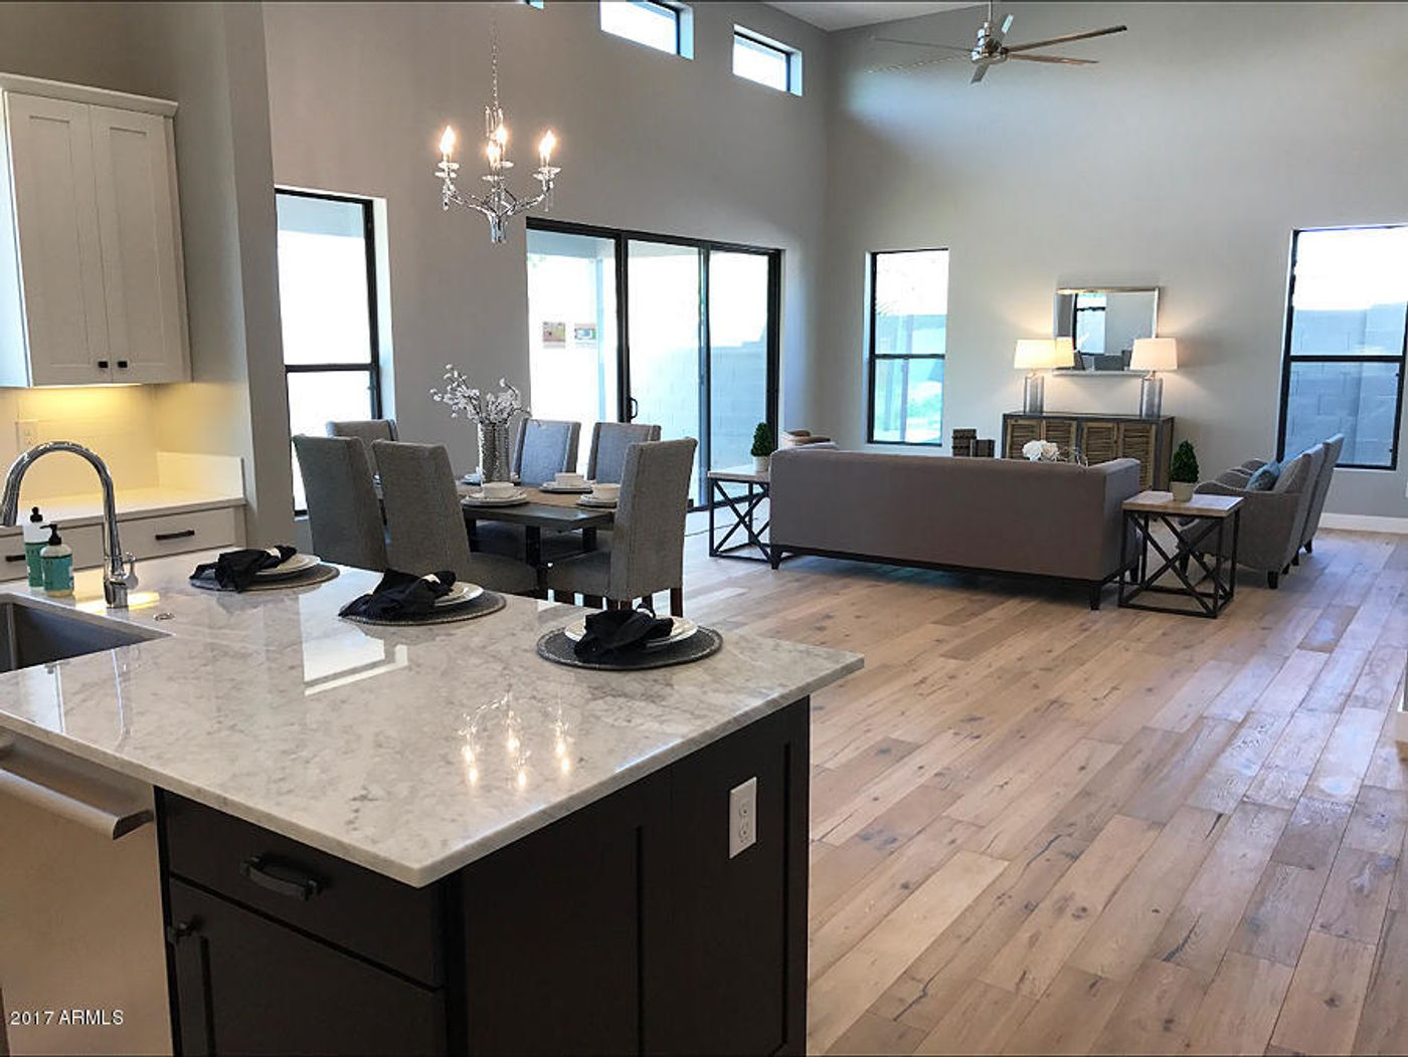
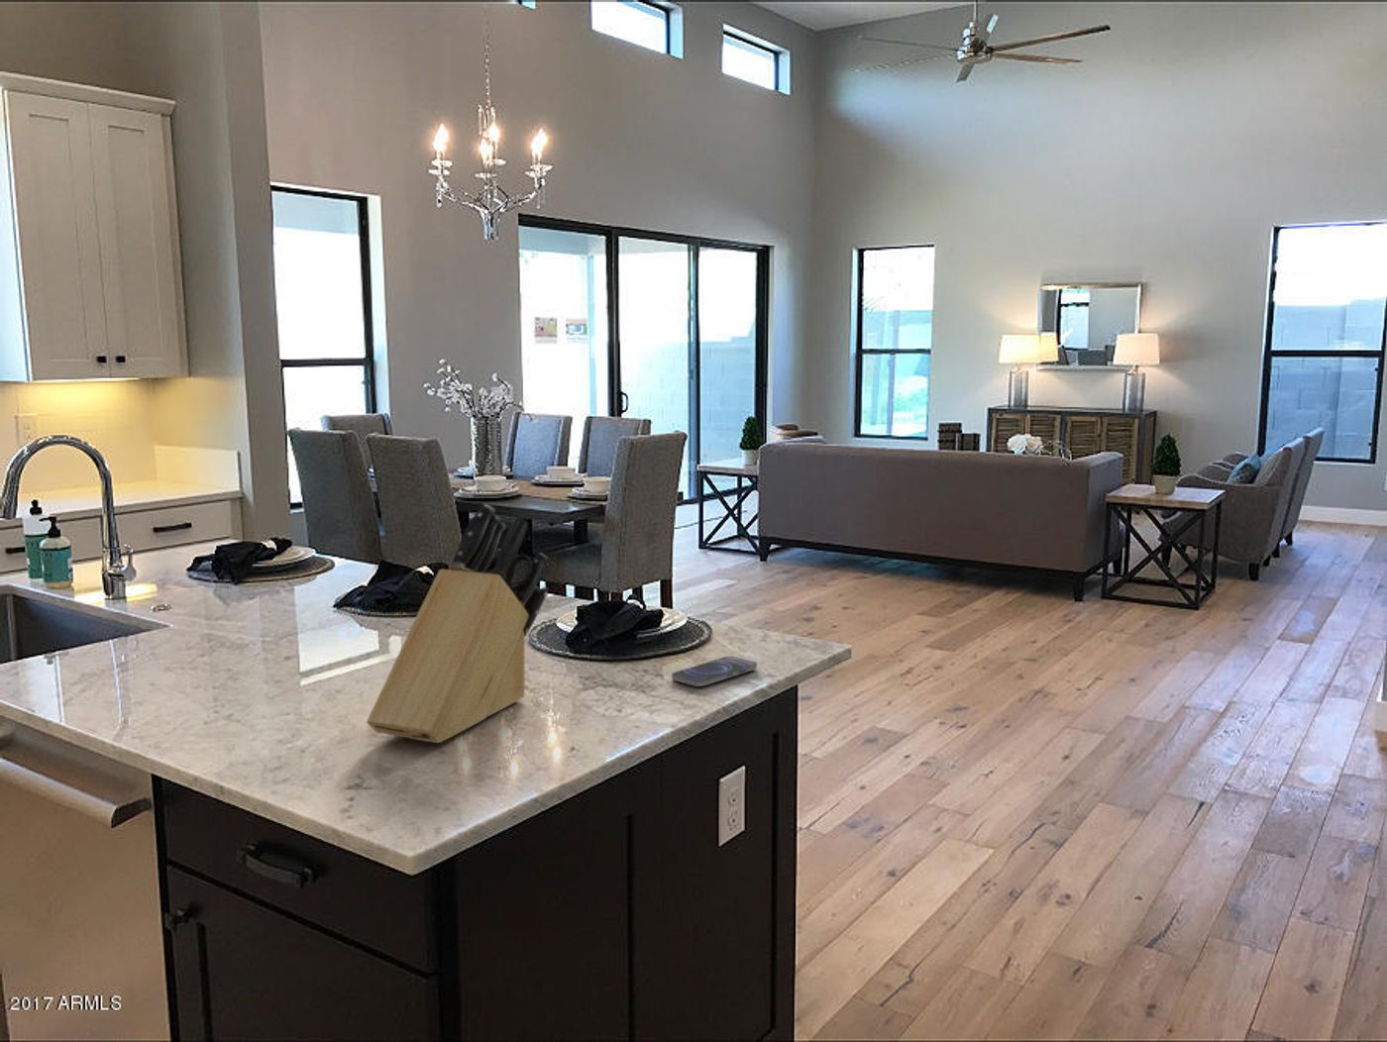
+ knife block [366,503,548,744]
+ smartphone [671,656,758,687]
